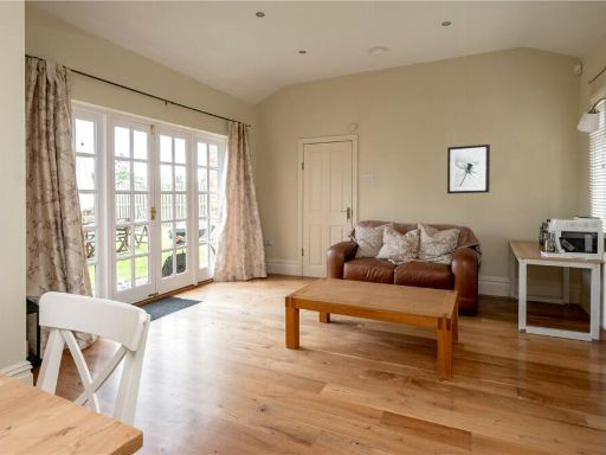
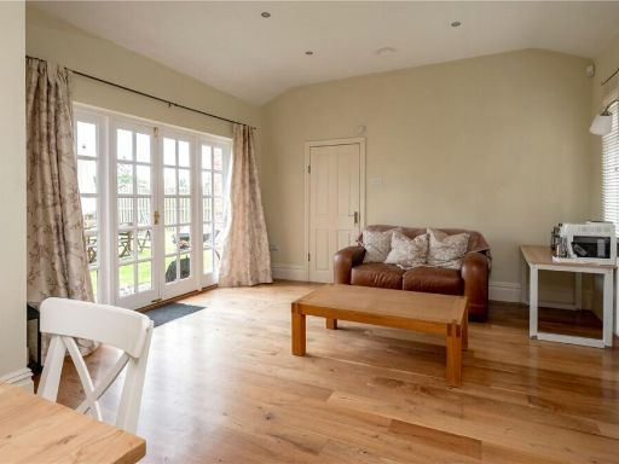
- wall art [446,143,491,194]
